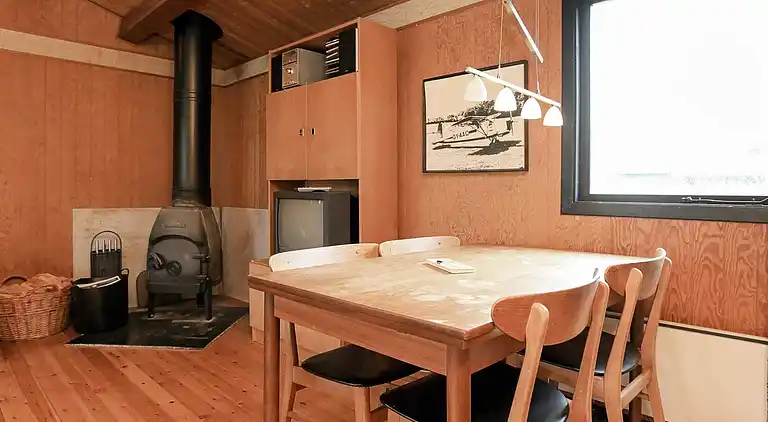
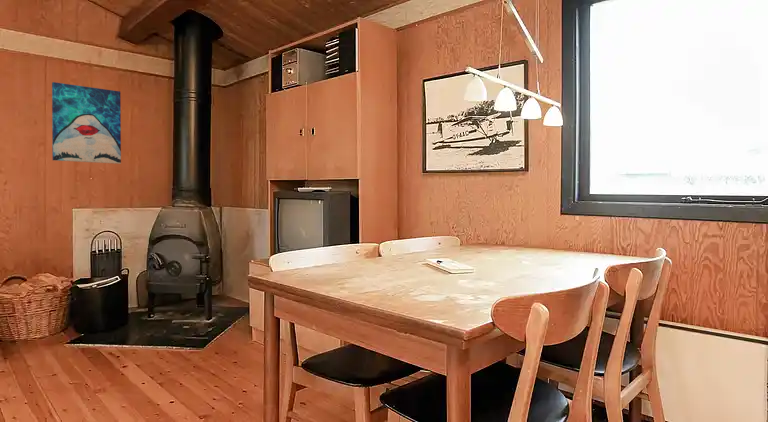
+ wall art [51,81,122,165]
